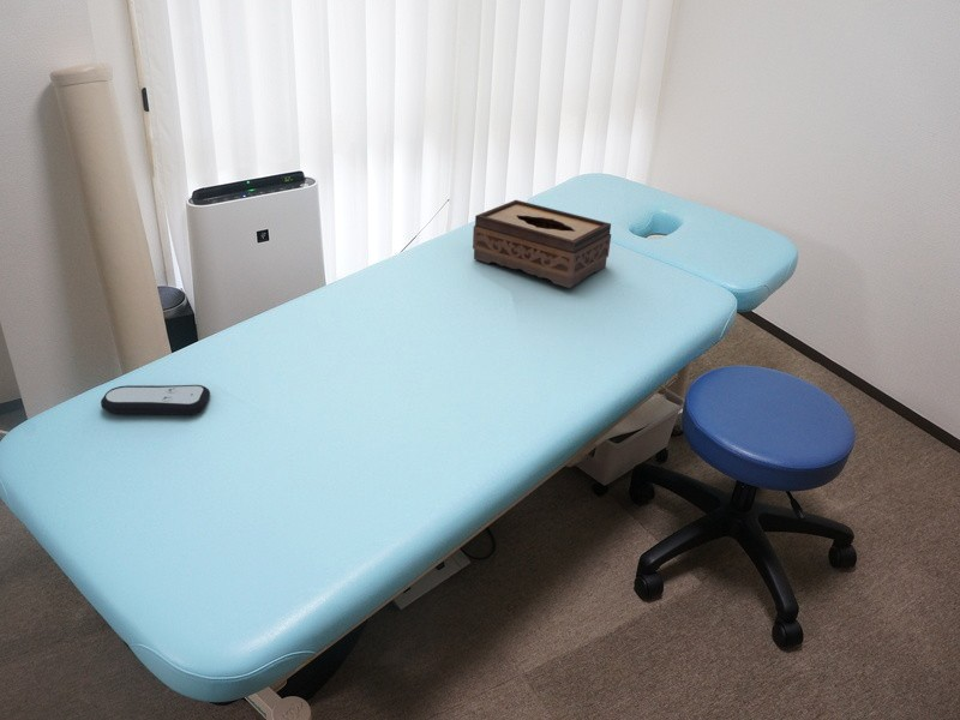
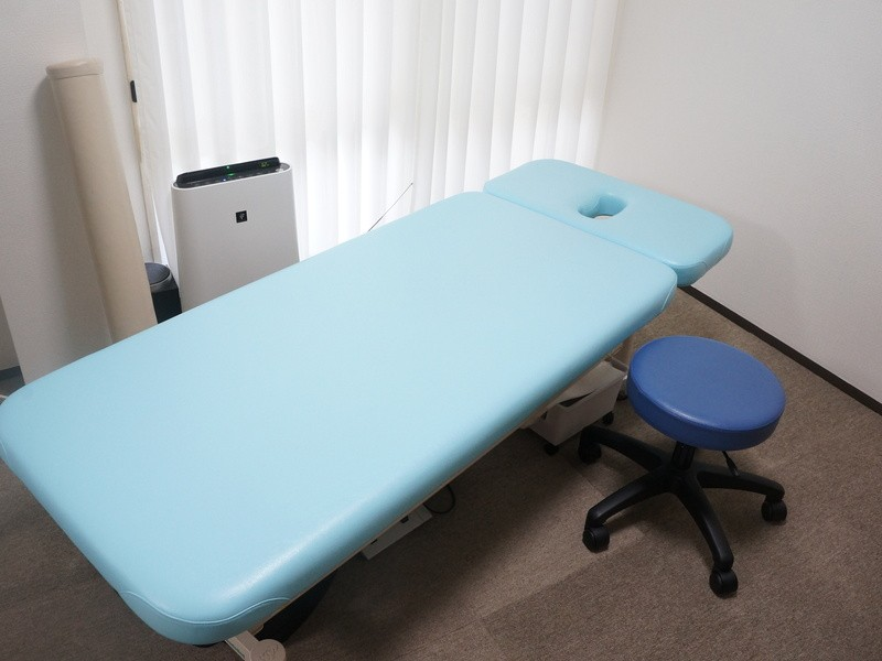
- remote control [100,384,211,416]
- tissue box [472,199,612,289]
